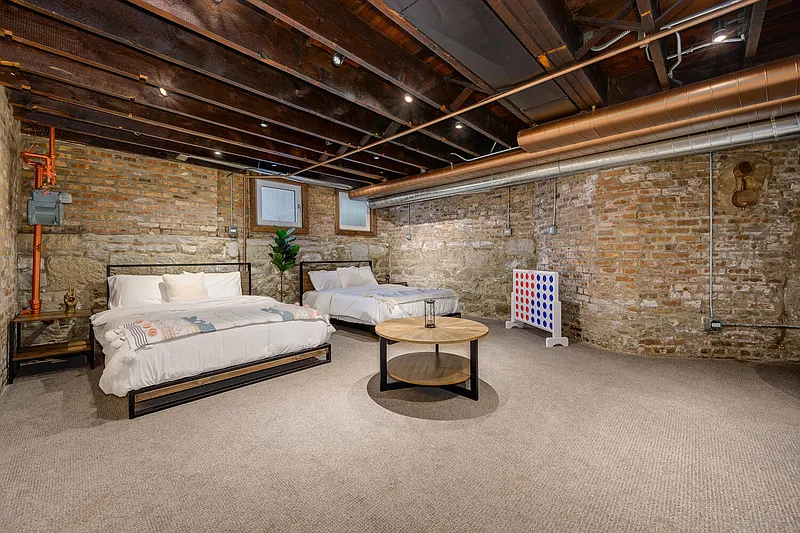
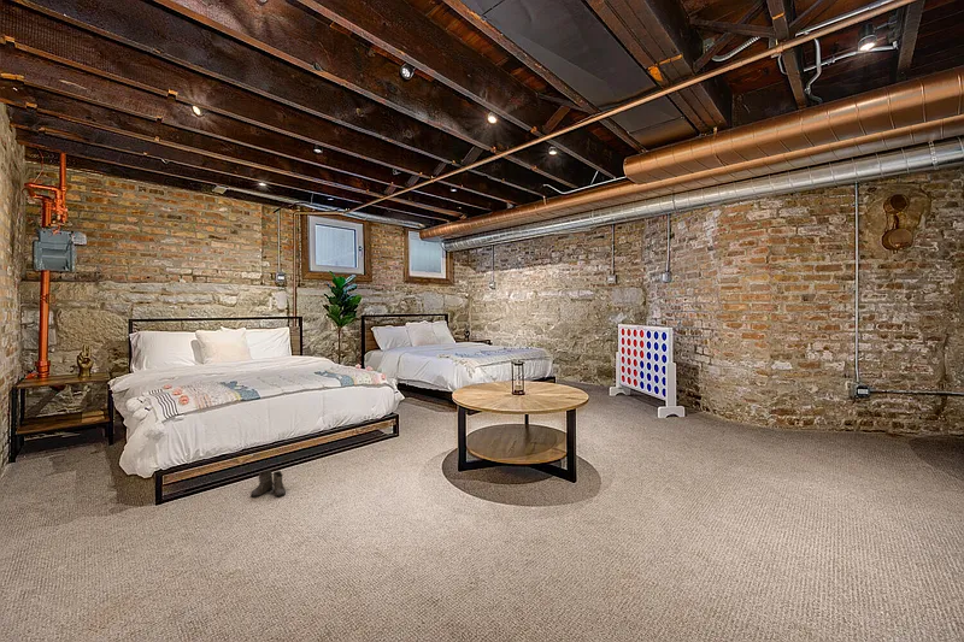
+ boots [249,470,289,499]
